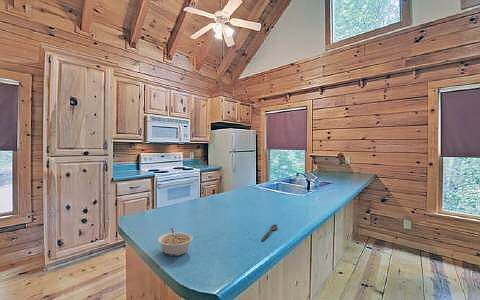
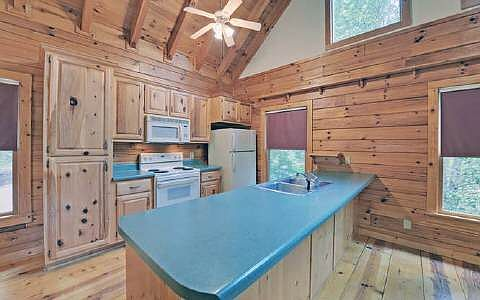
- spoon [260,223,278,242]
- legume [157,227,194,257]
